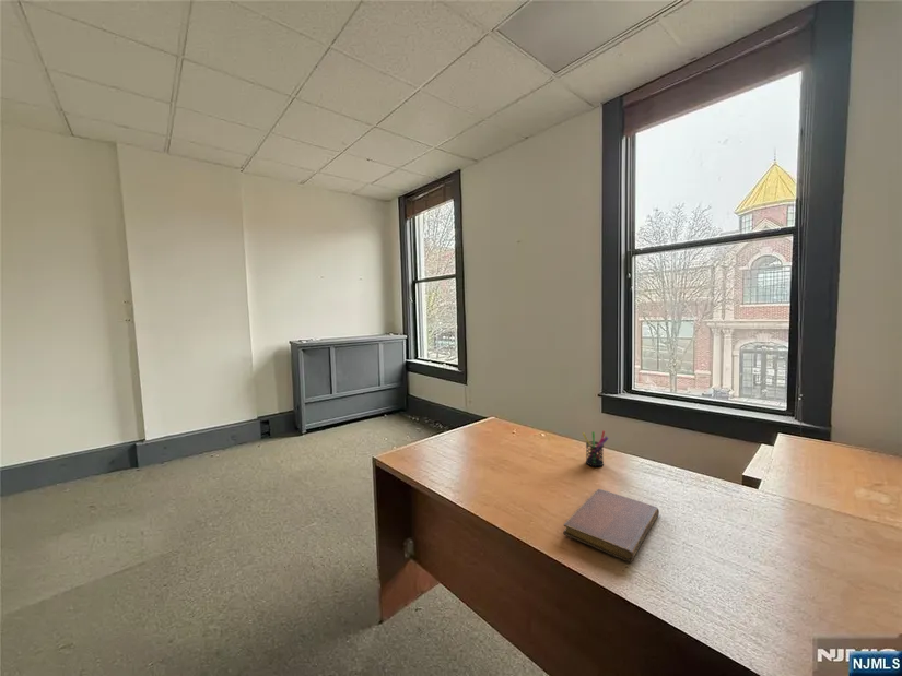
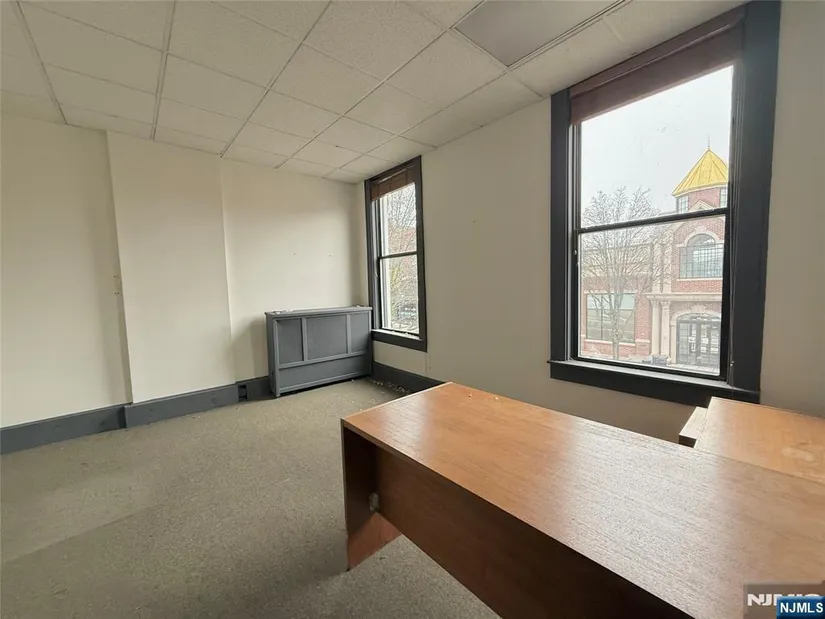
- pen holder [582,429,609,467]
- notebook [562,488,660,564]
